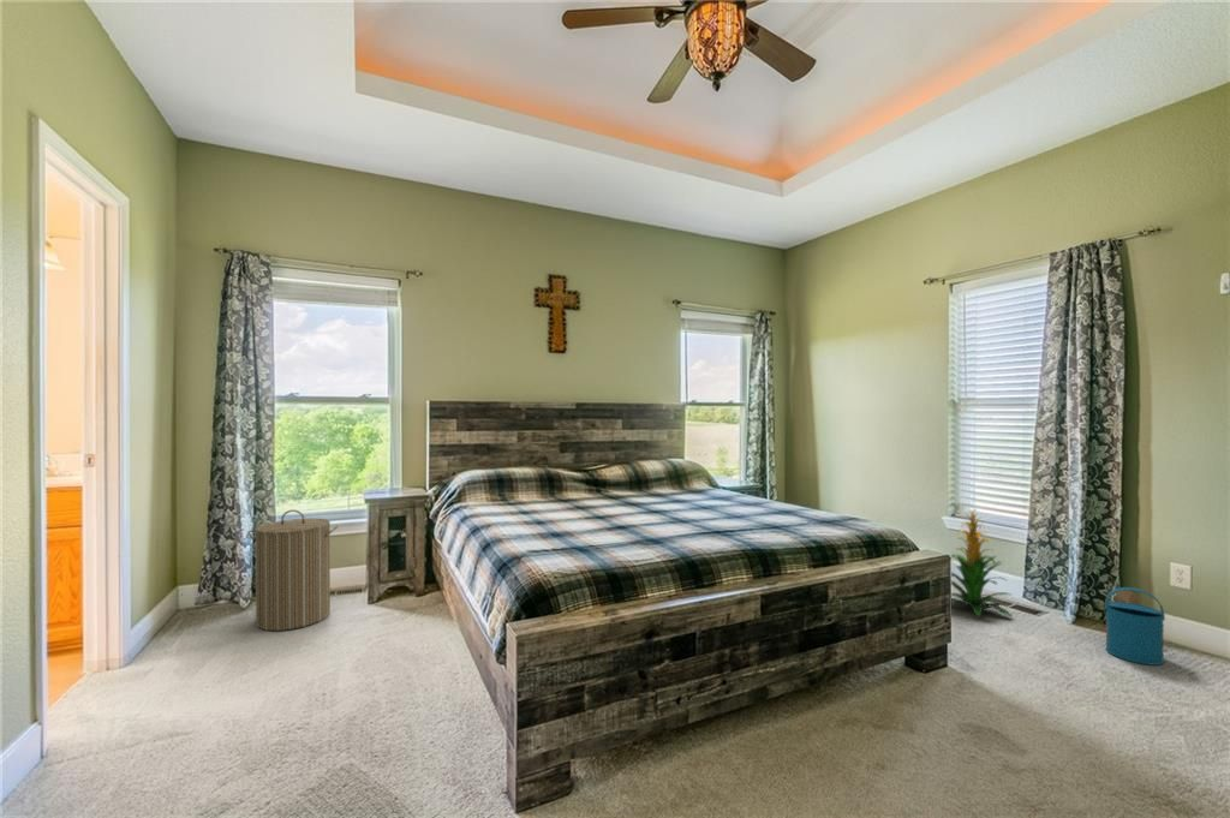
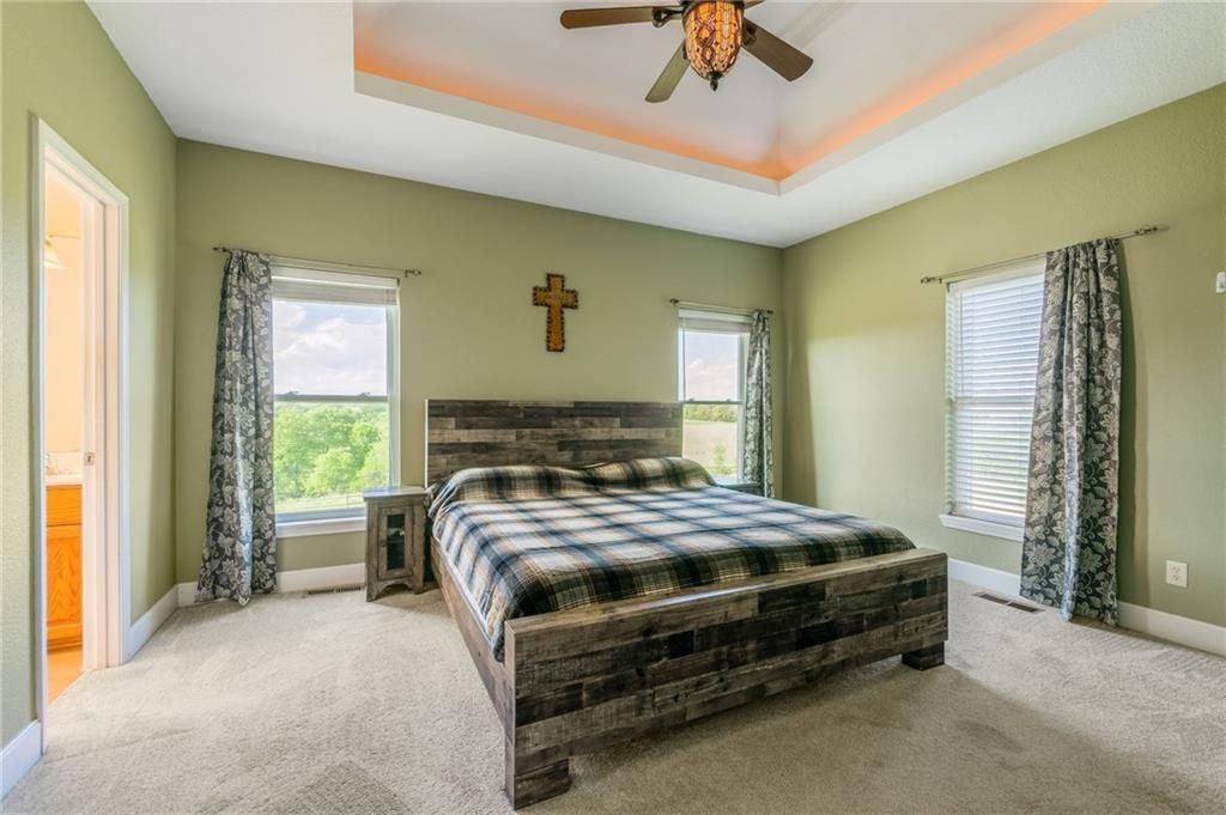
- laundry hamper [246,508,340,632]
- watering can [1104,586,1166,667]
- indoor plant [950,506,1014,619]
